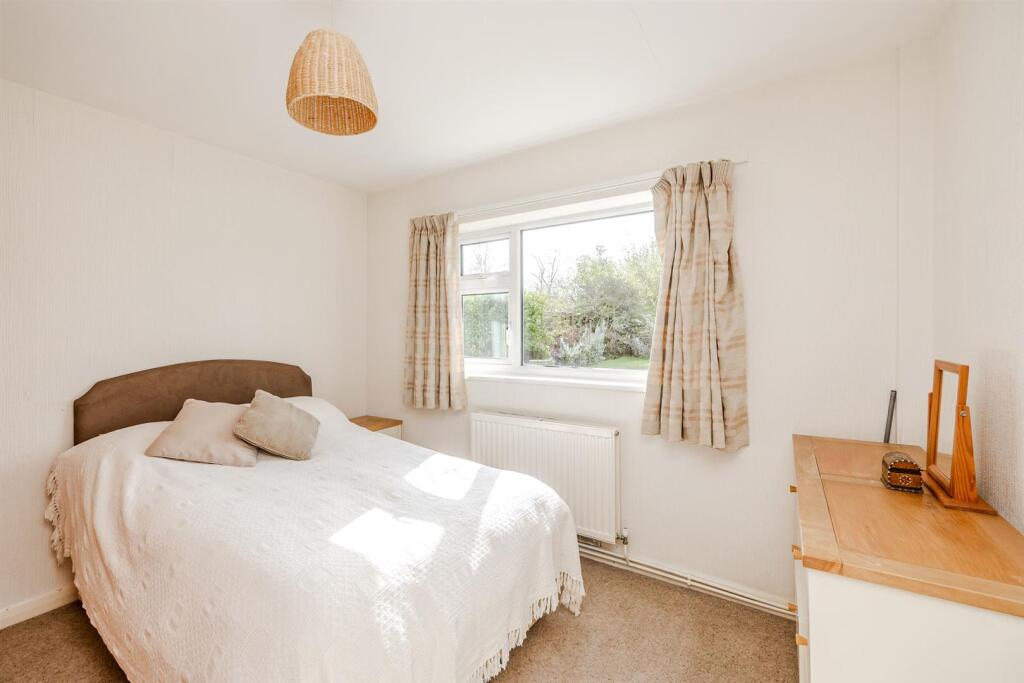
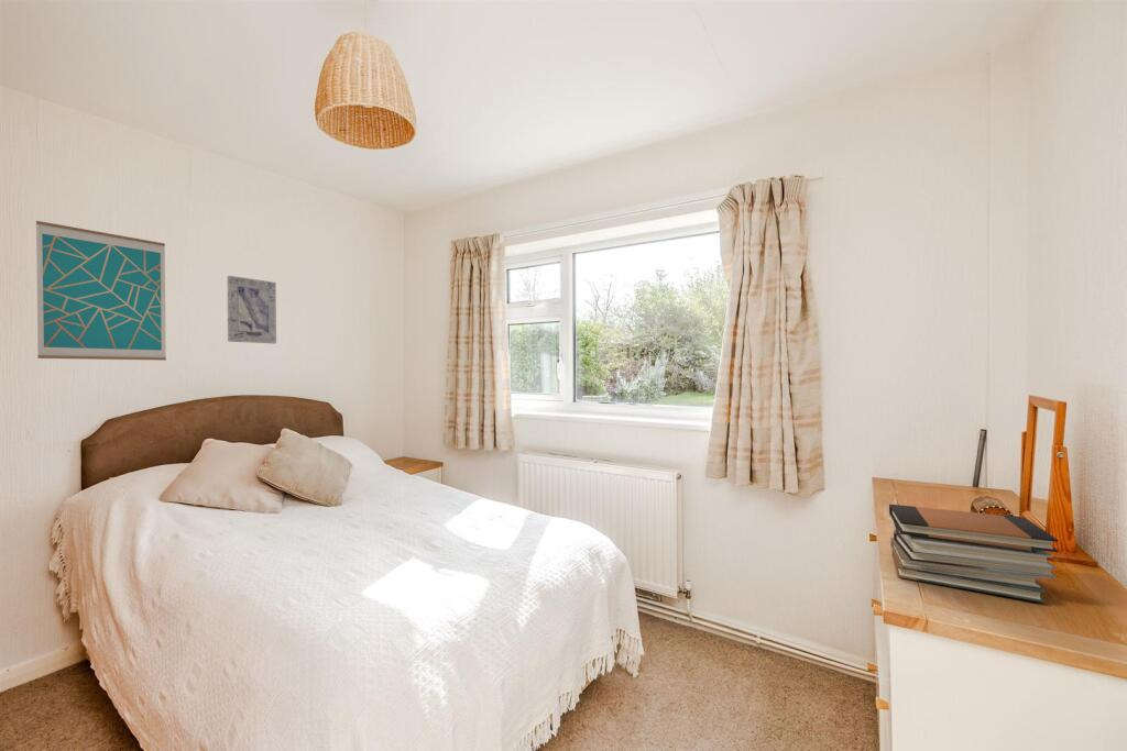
+ book stack [888,502,1060,604]
+ wall art [227,275,277,344]
+ wall art [35,220,167,362]
